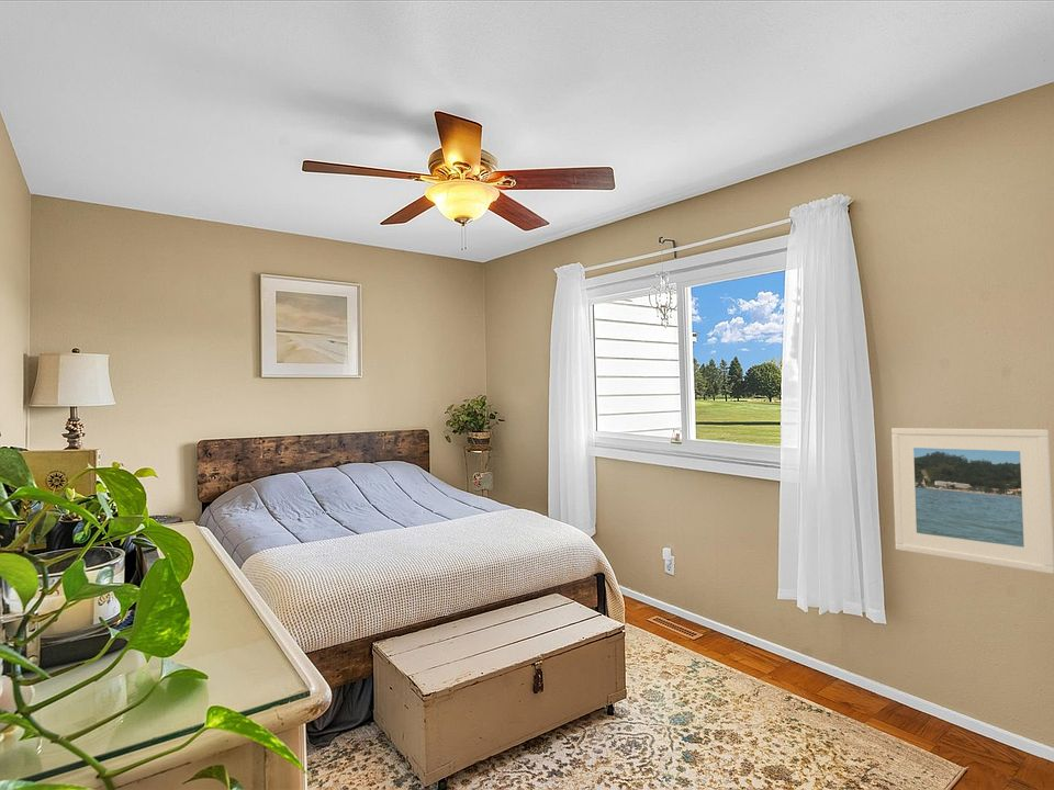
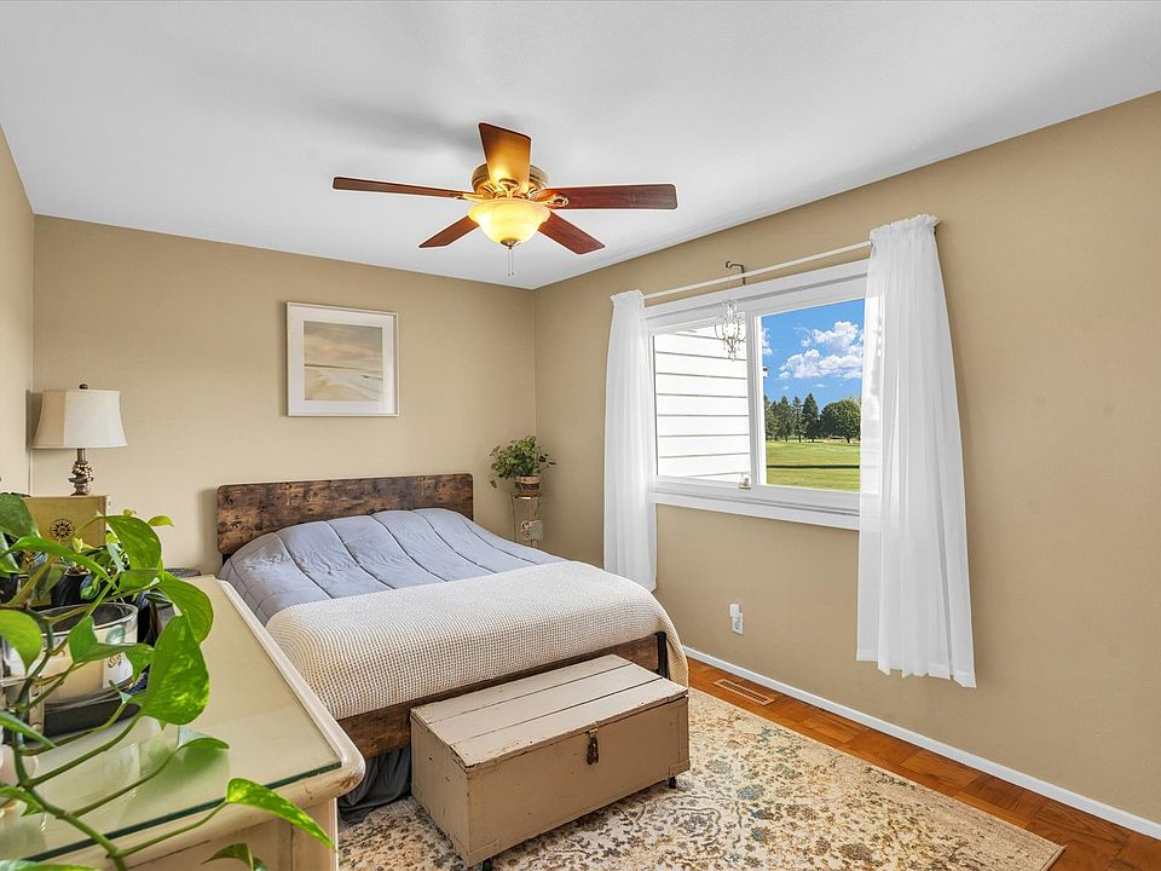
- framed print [890,427,1054,575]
